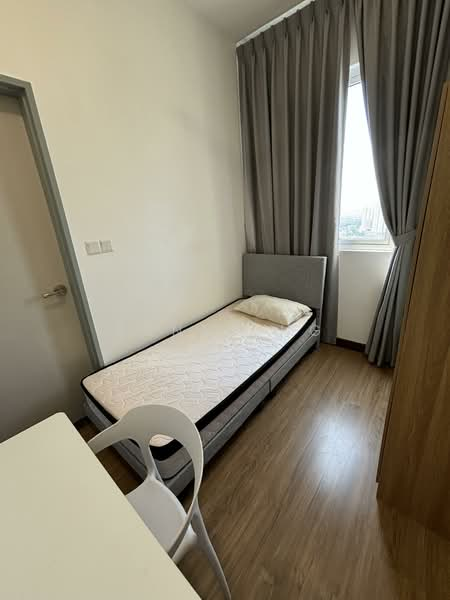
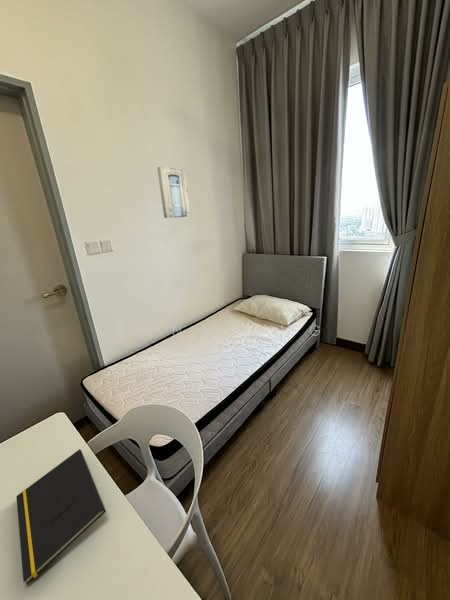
+ wall art [156,166,191,219]
+ notepad [15,448,107,585]
